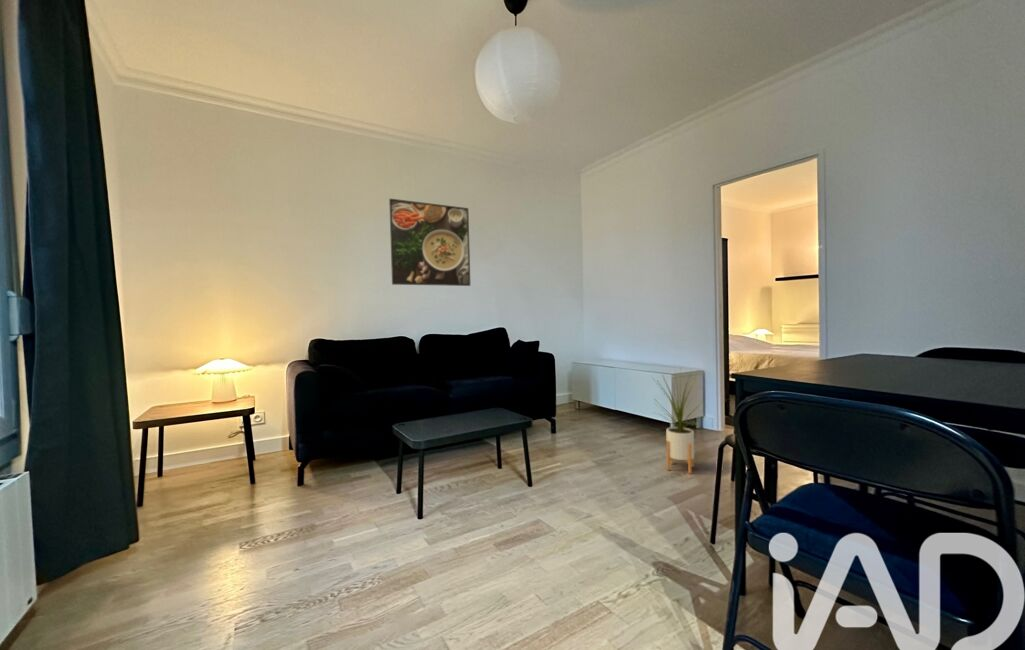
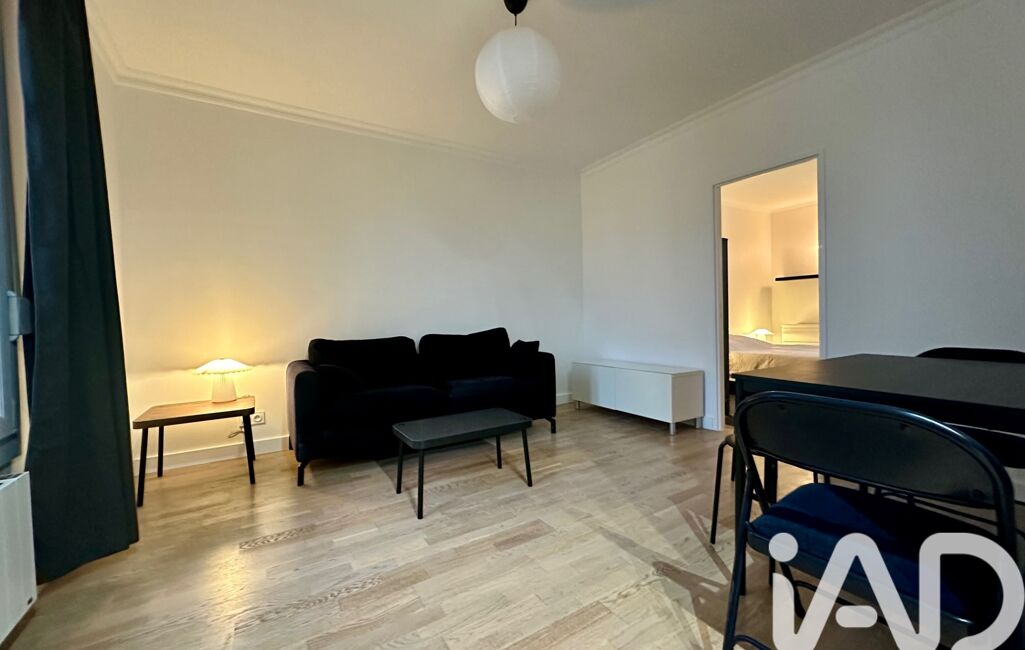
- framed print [388,198,471,287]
- house plant [651,368,710,475]
